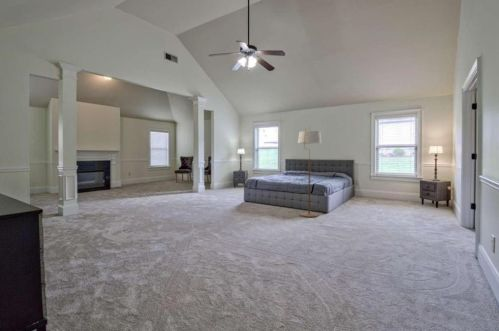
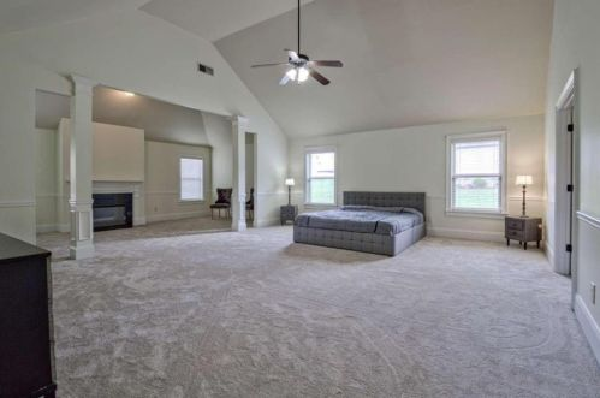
- floor lamp [297,126,323,218]
